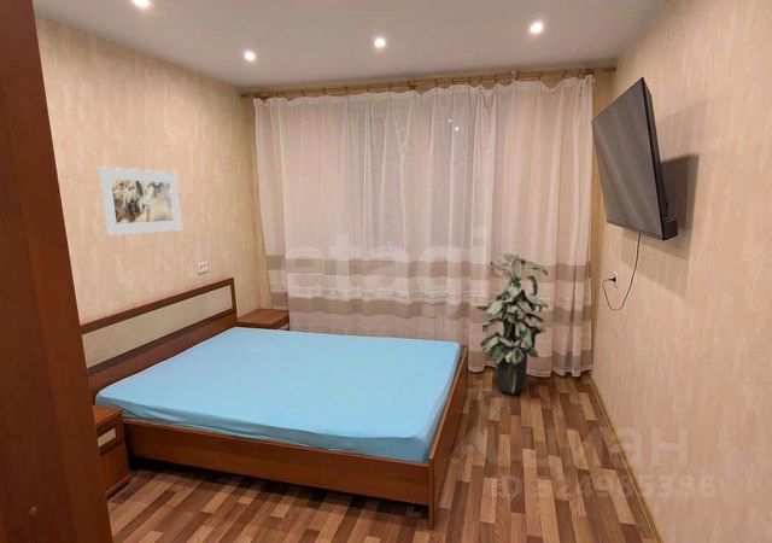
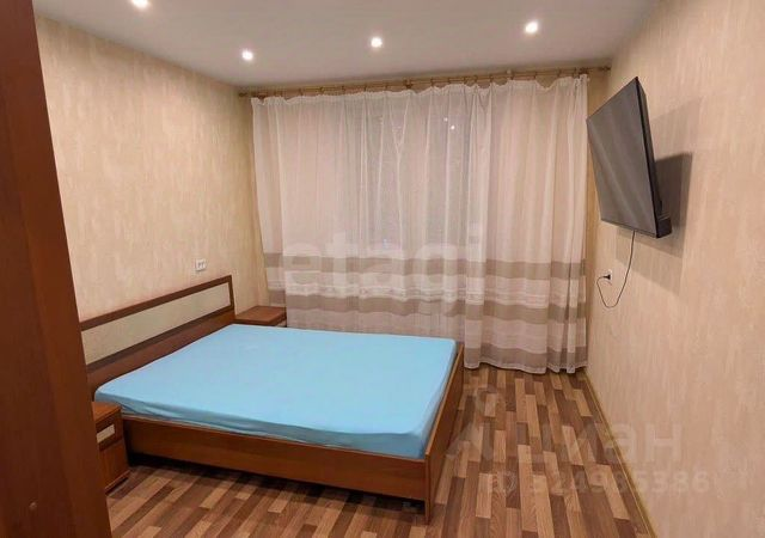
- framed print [96,165,182,237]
- indoor plant [474,252,549,396]
